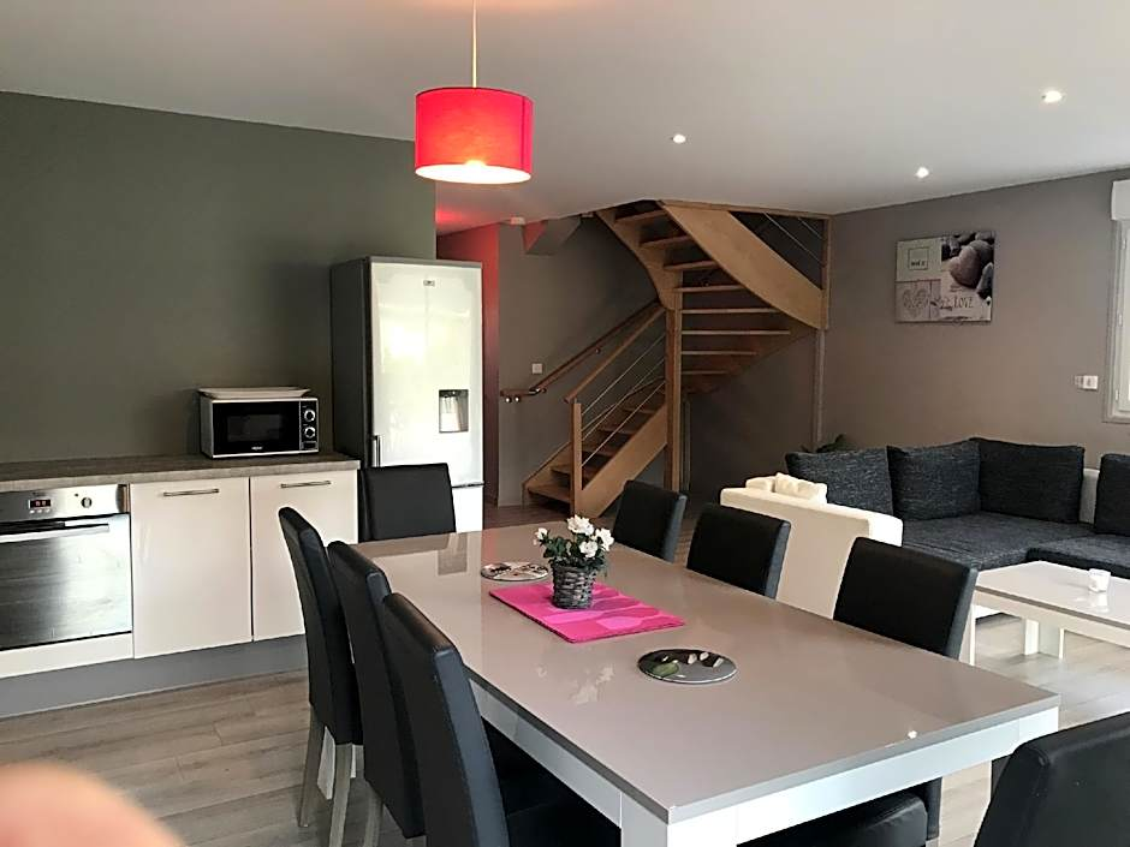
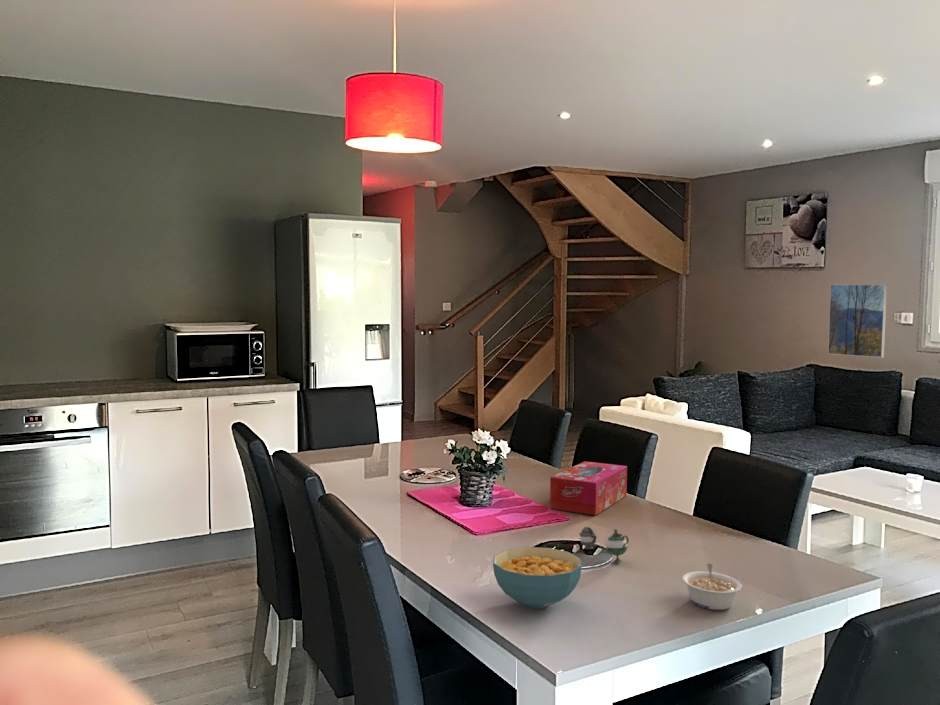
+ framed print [827,283,888,359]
+ cereal bowl [492,546,583,610]
+ legume [681,563,743,611]
+ teapot [578,526,630,563]
+ tissue box [549,460,628,516]
